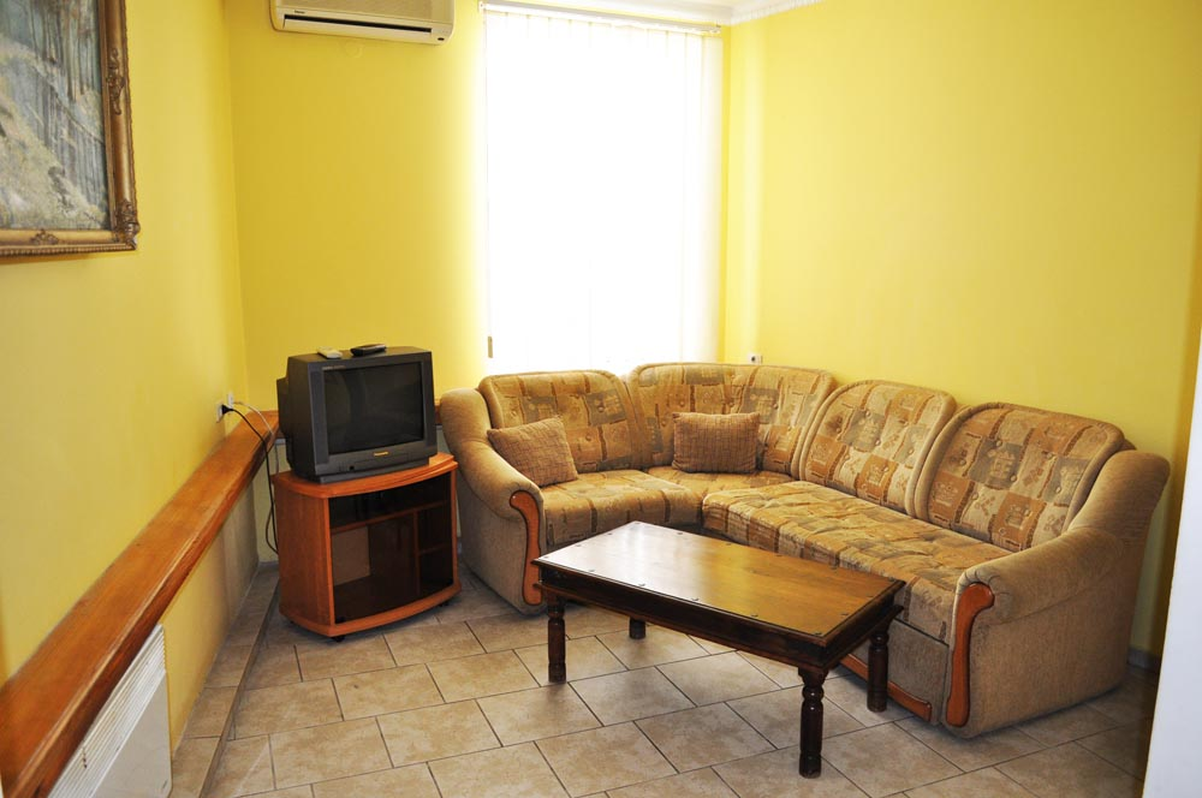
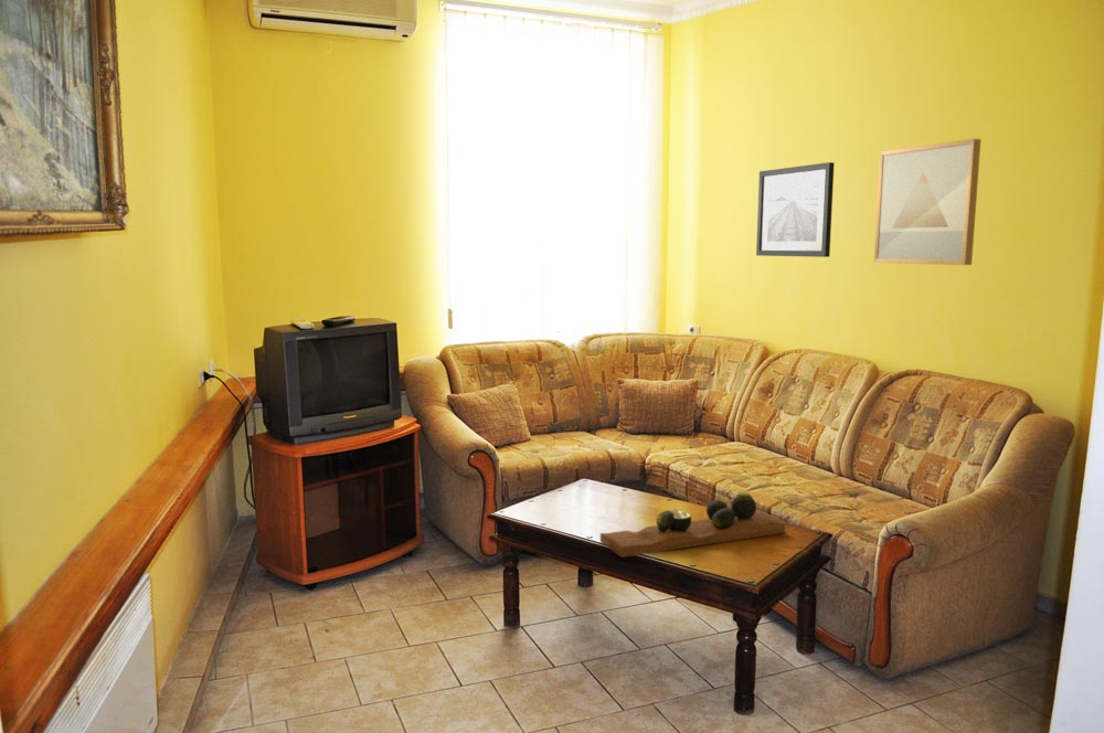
+ wall art [755,161,836,258]
+ wall art [872,138,981,266]
+ decorative tray [599,491,786,559]
